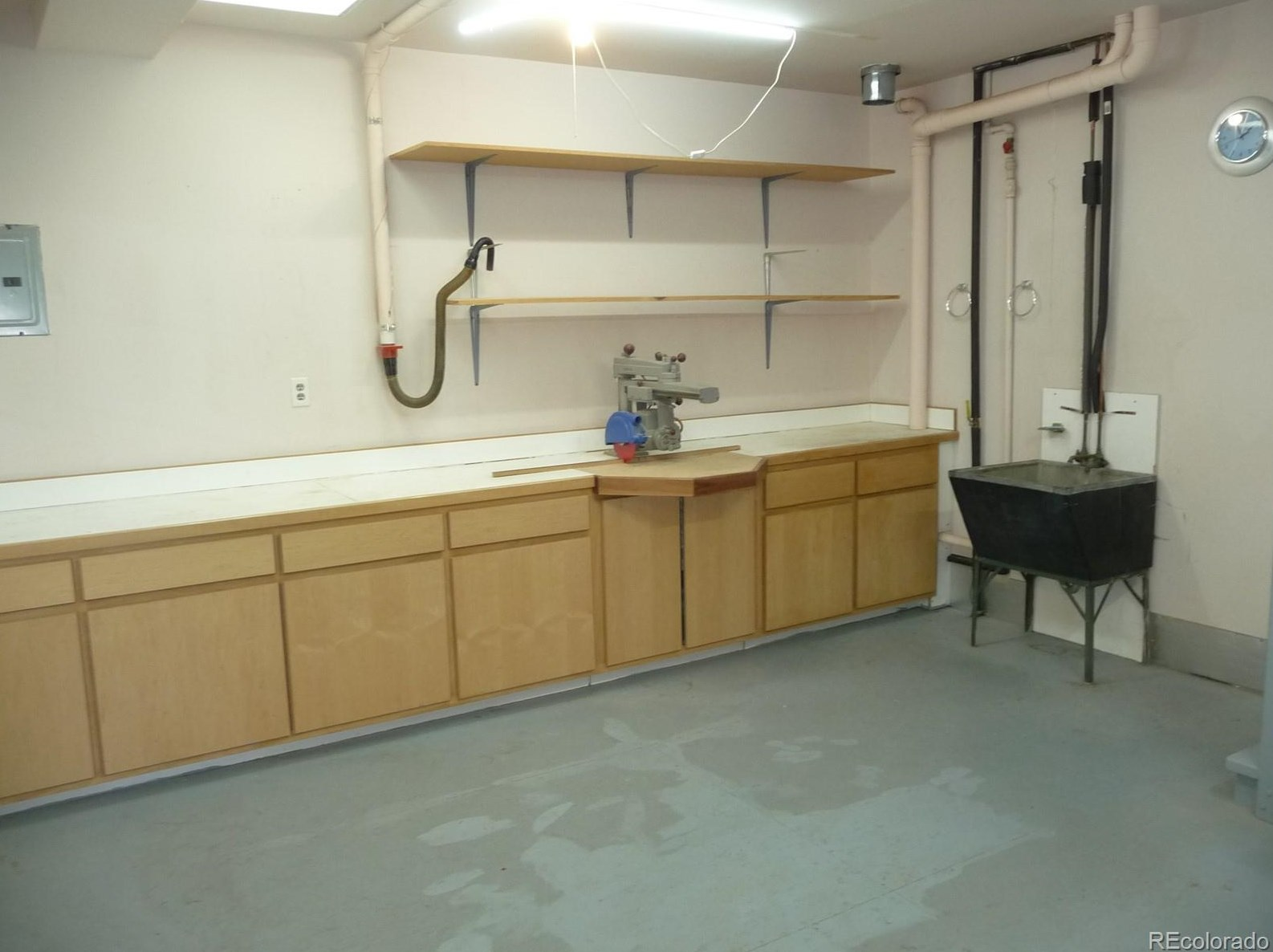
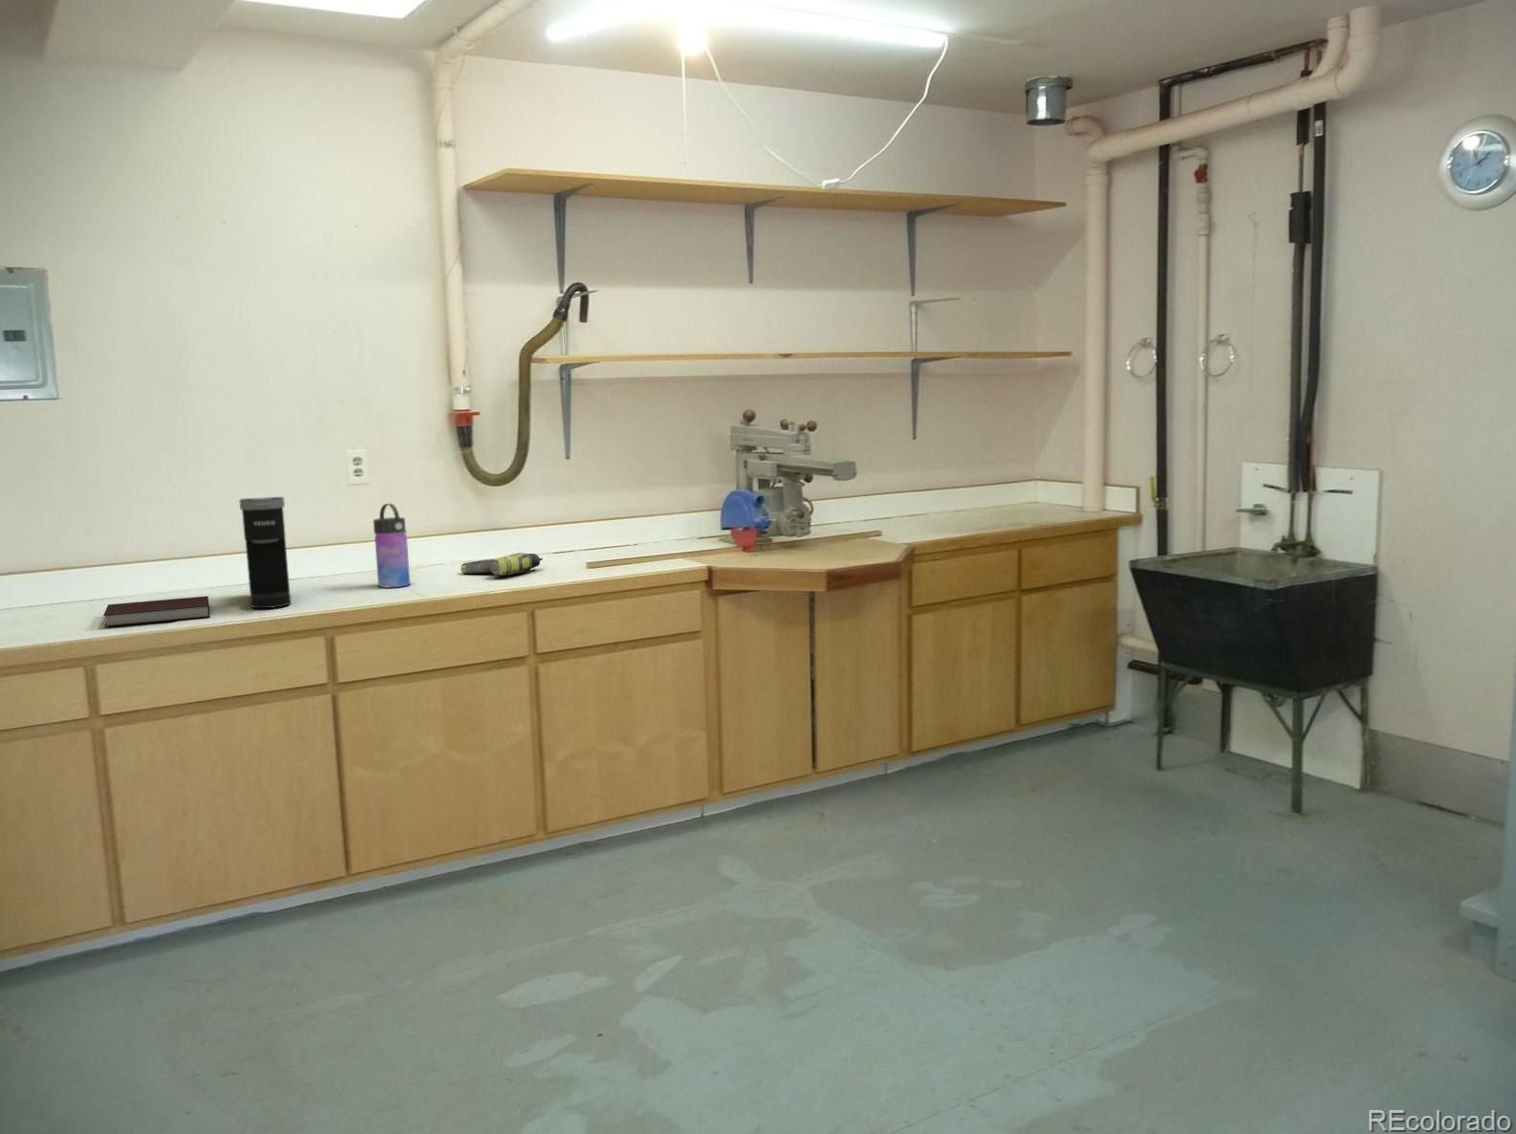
+ notebook [102,594,211,628]
+ coffee maker [238,497,292,609]
+ water bottle [372,501,411,588]
+ power drill [460,552,544,577]
